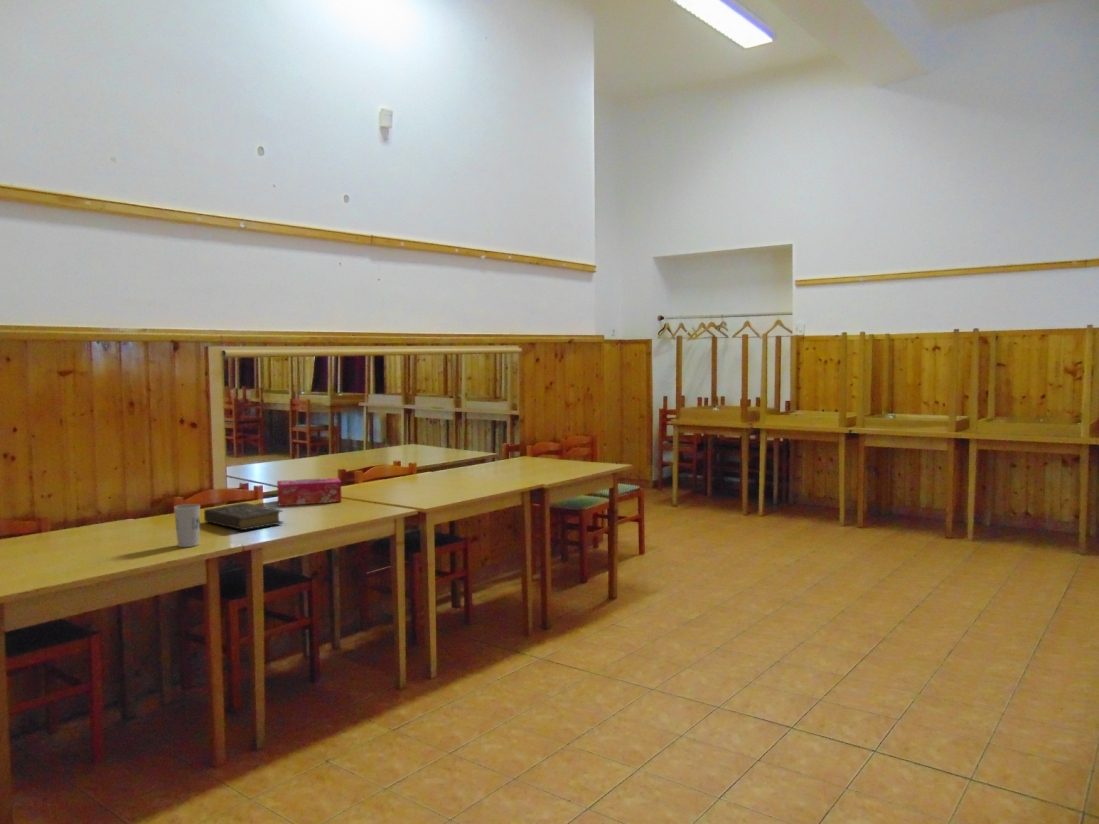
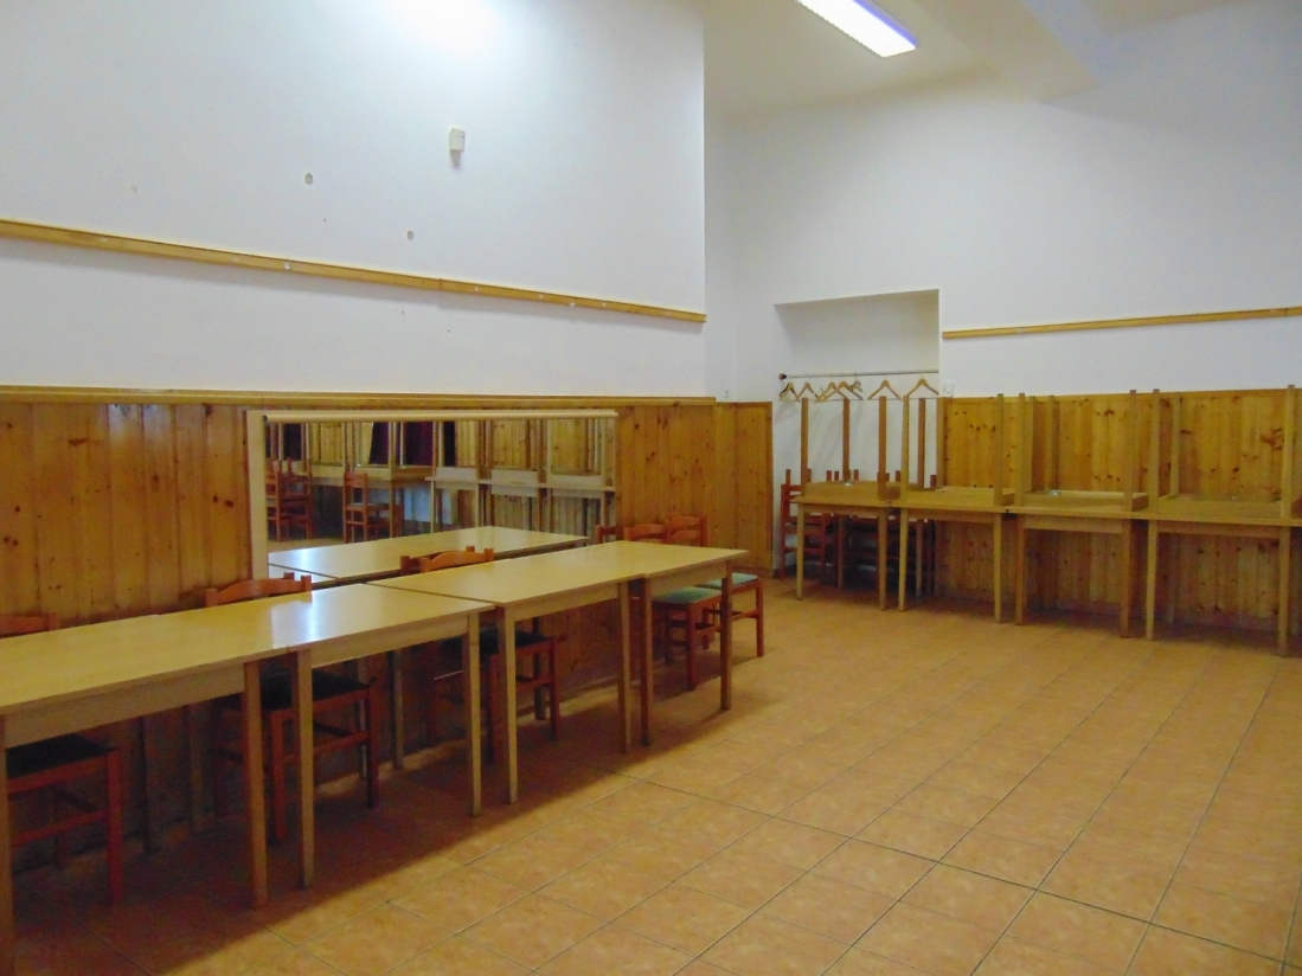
- tissue box [276,477,342,507]
- book [203,502,285,531]
- cup [173,503,201,548]
